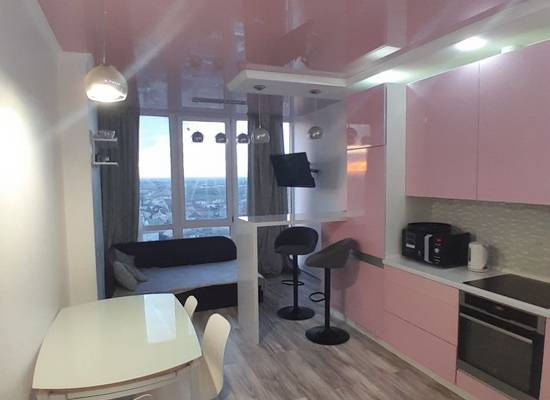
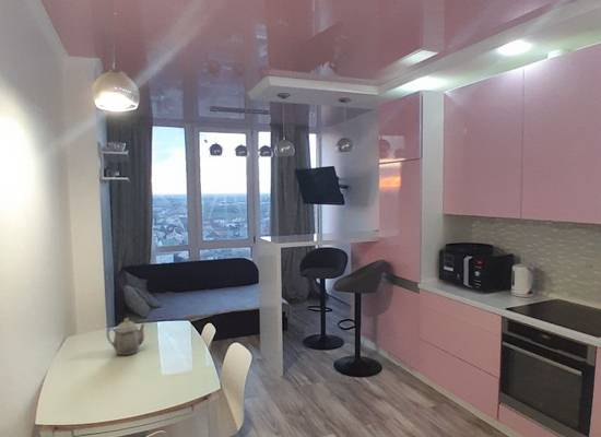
+ teapot [106,318,146,356]
